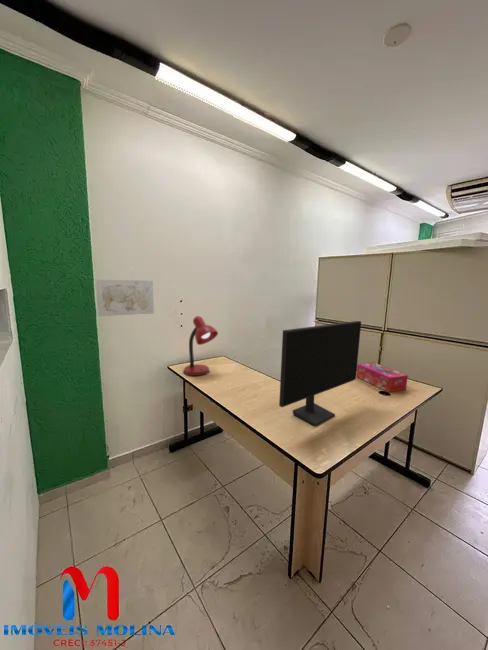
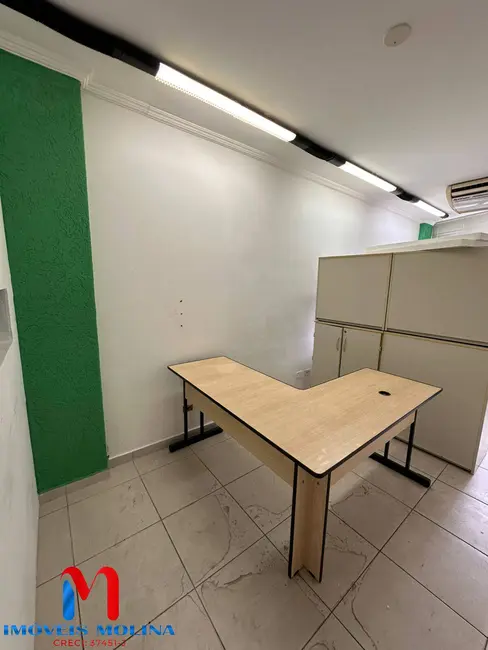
- monitor [278,320,362,427]
- desk lamp [183,315,219,377]
- tissue box [356,362,409,393]
- wall art [95,278,155,317]
